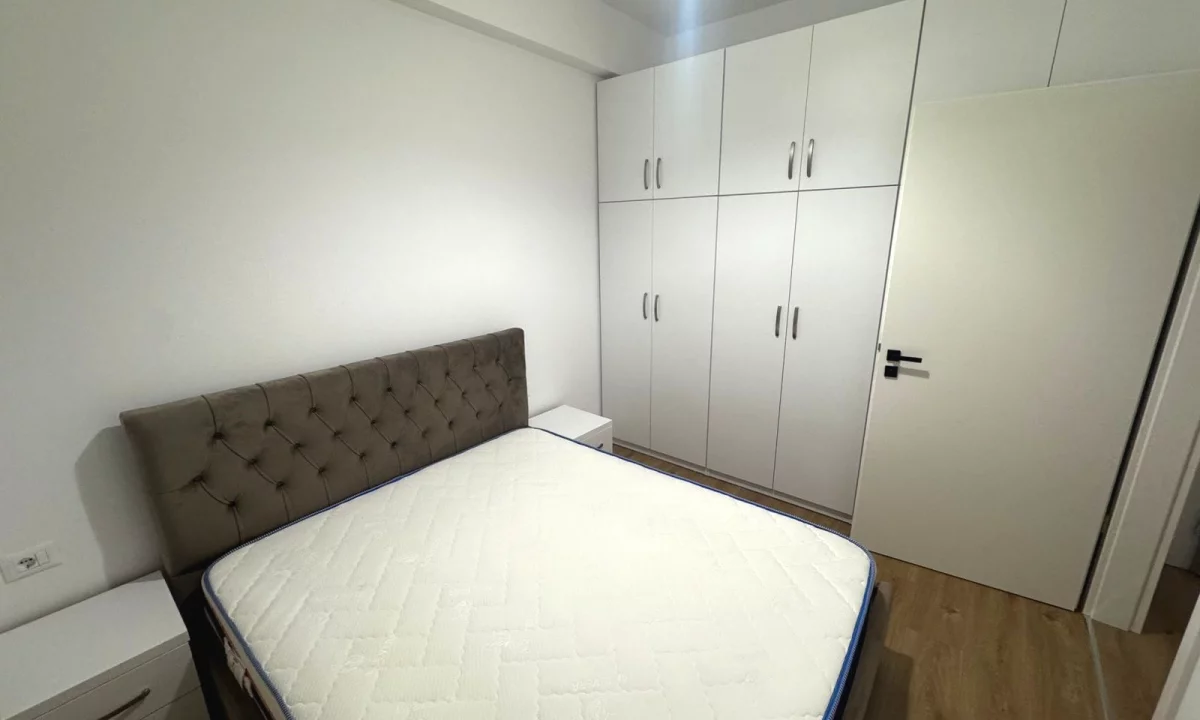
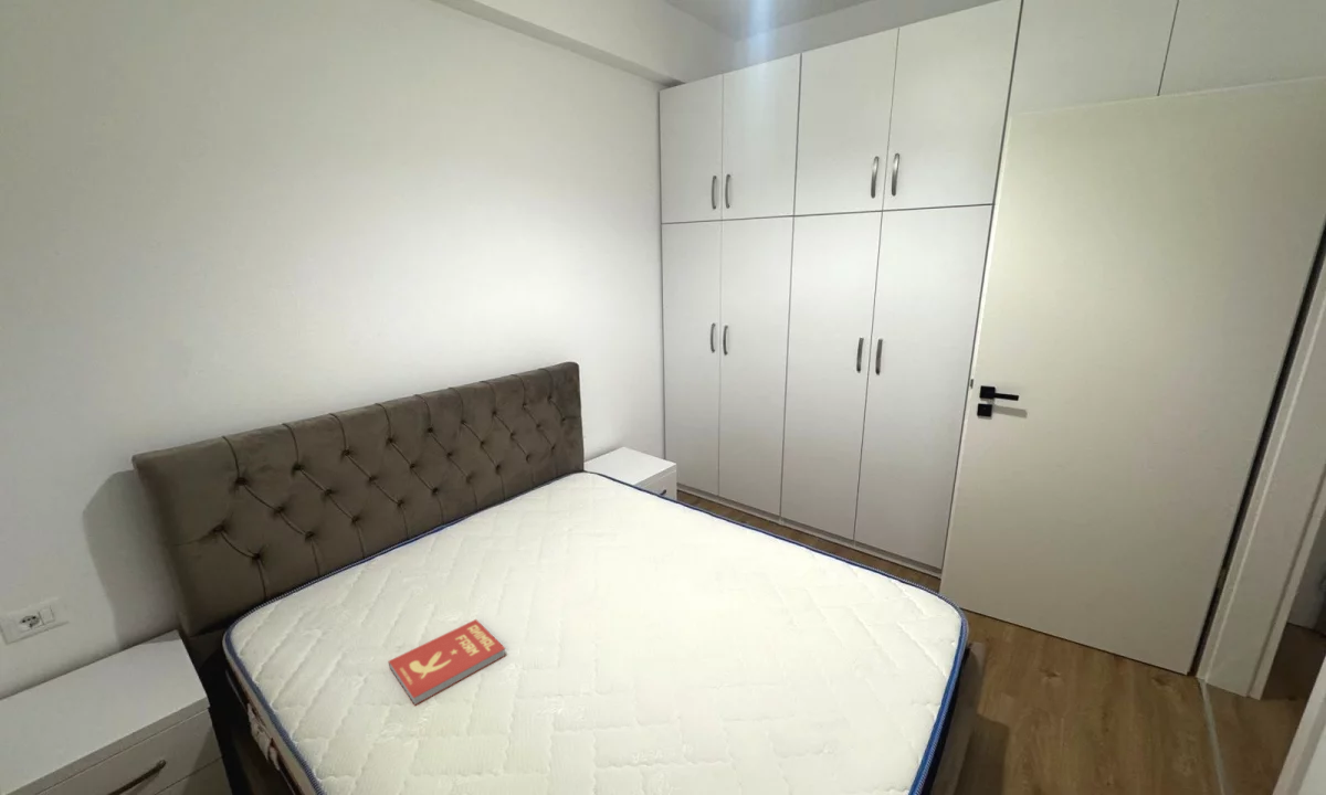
+ book [388,618,507,707]
